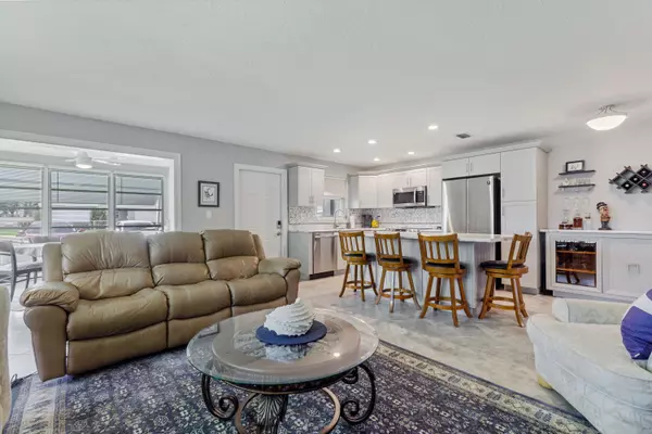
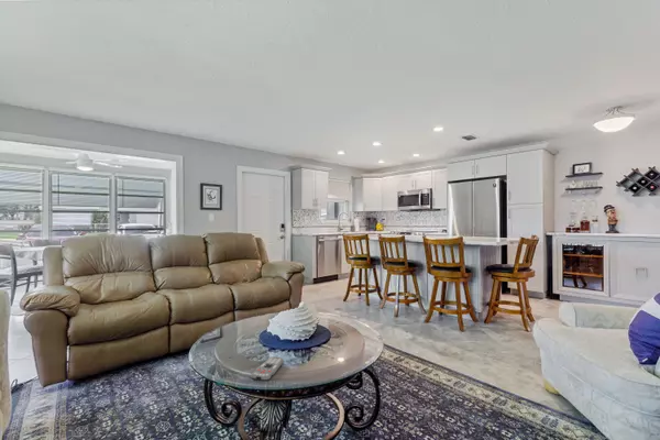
+ remote control [250,355,285,382]
